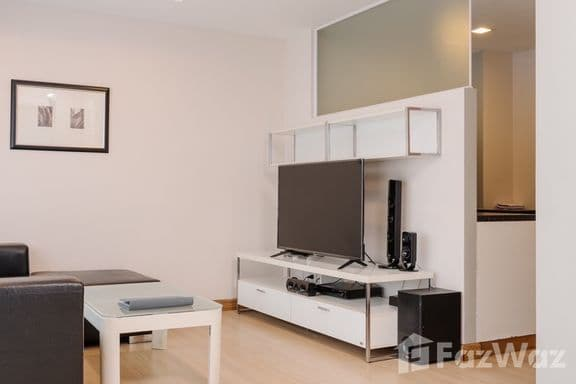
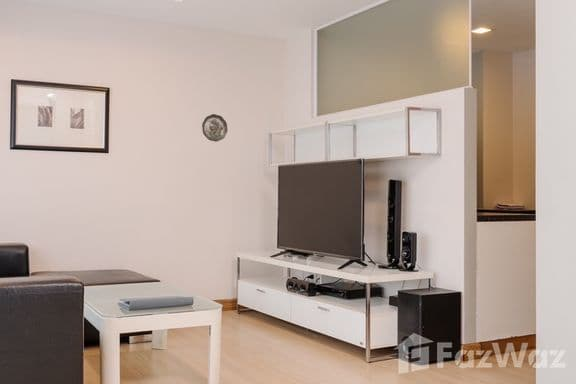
+ decorative plate [201,113,229,143]
